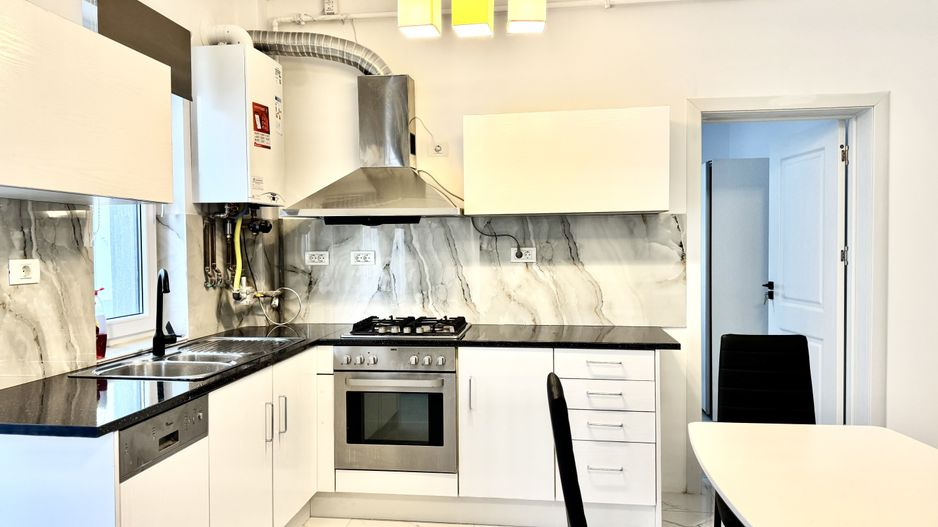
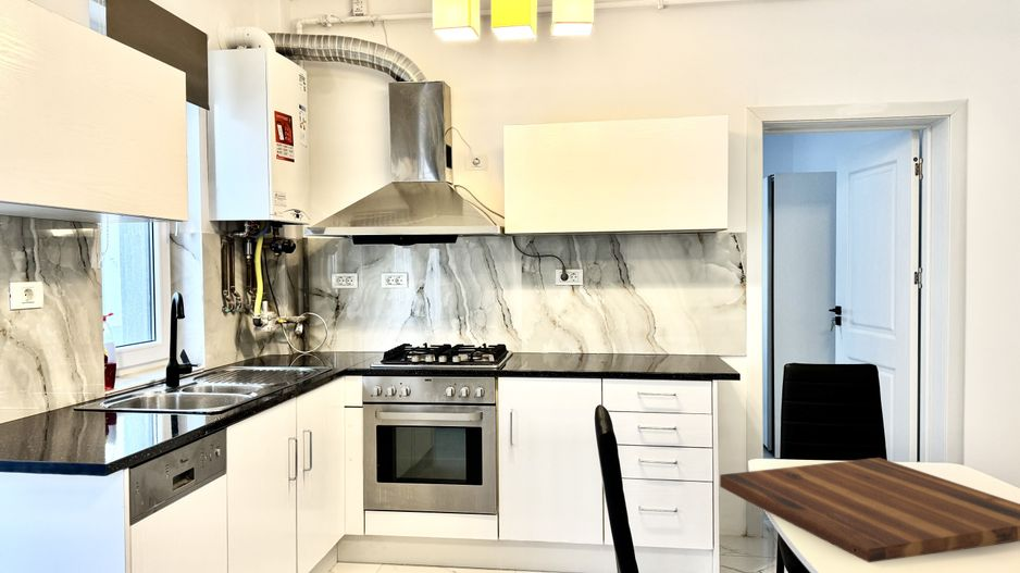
+ cutting board [719,457,1020,563]
